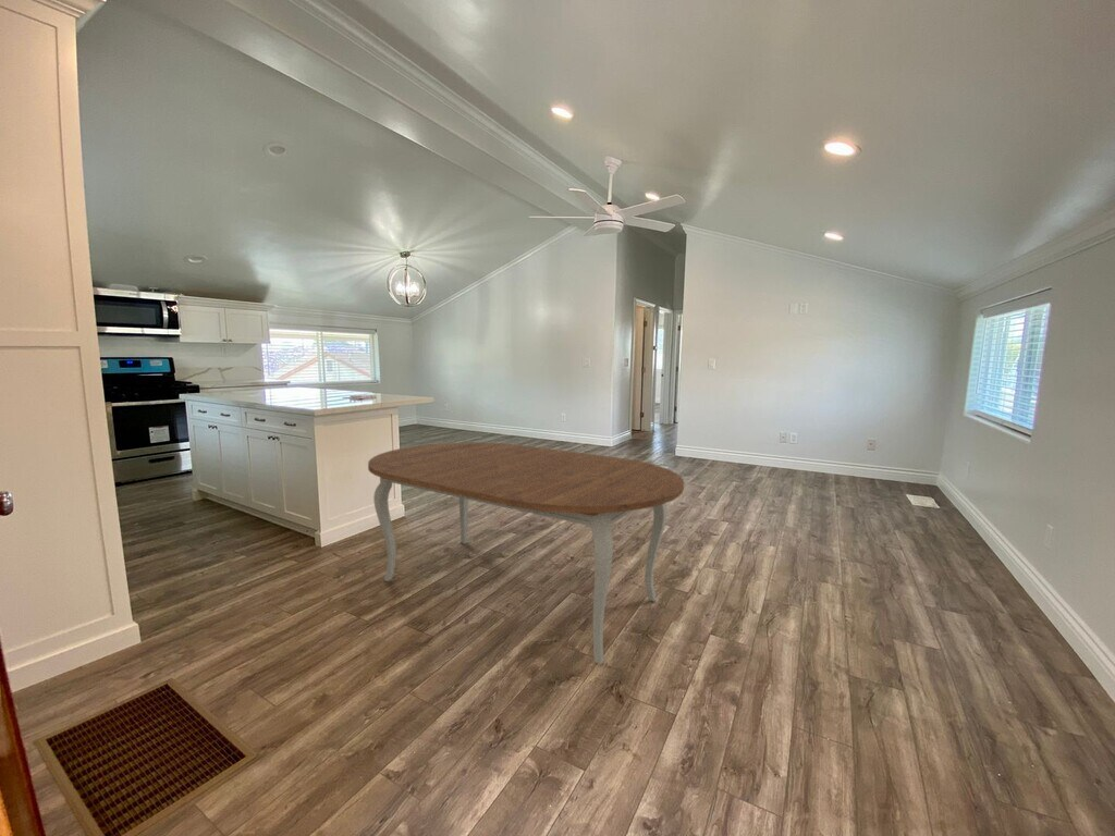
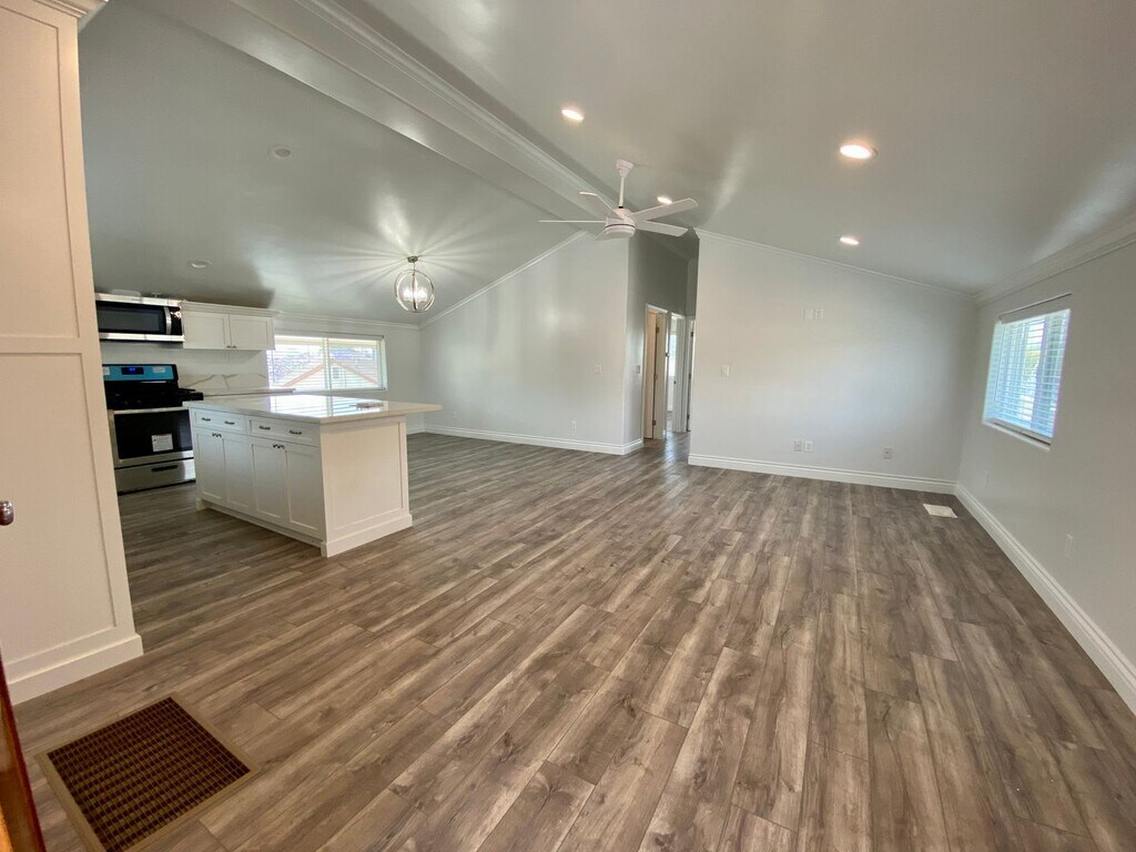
- dining table [367,442,685,666]
